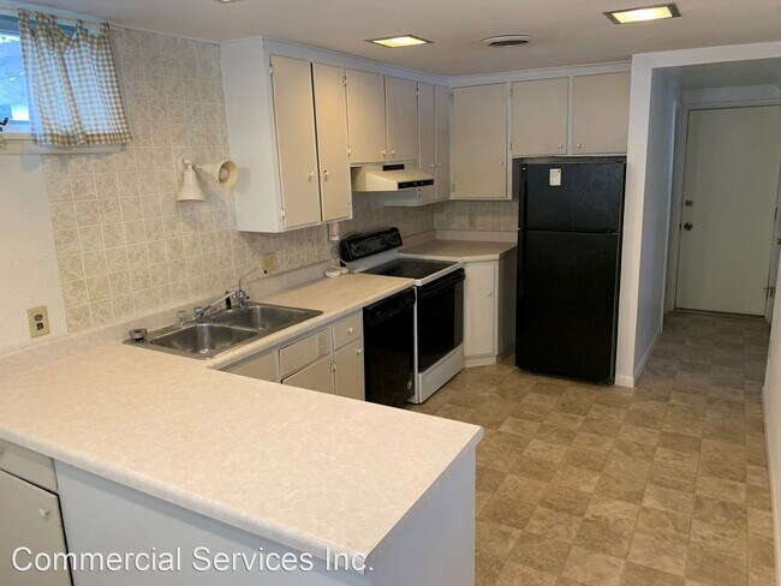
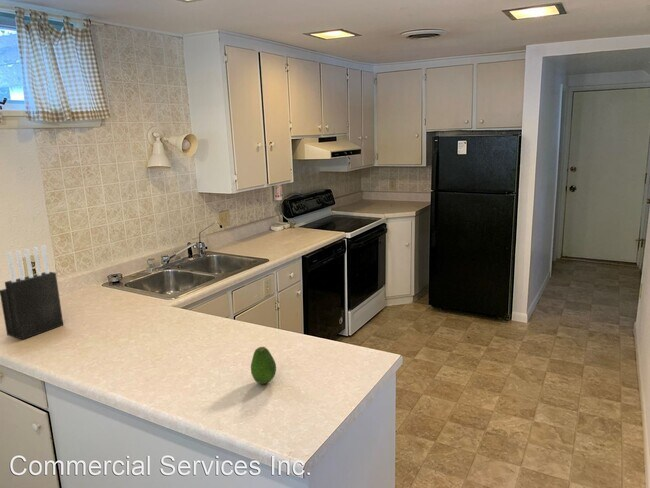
+ knife block [0,245,64,341]
+ fruit [250,346,277,385]
